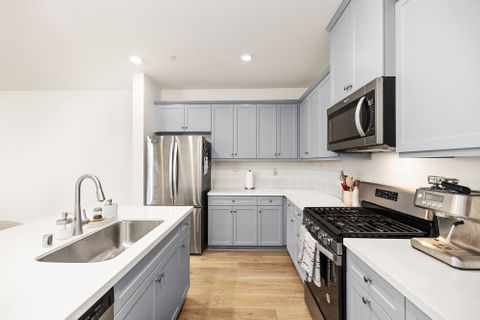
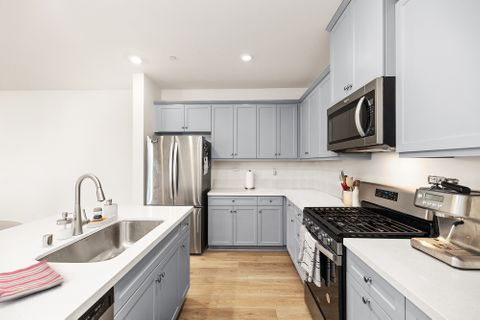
+ dish towel [0,259,65,304]
